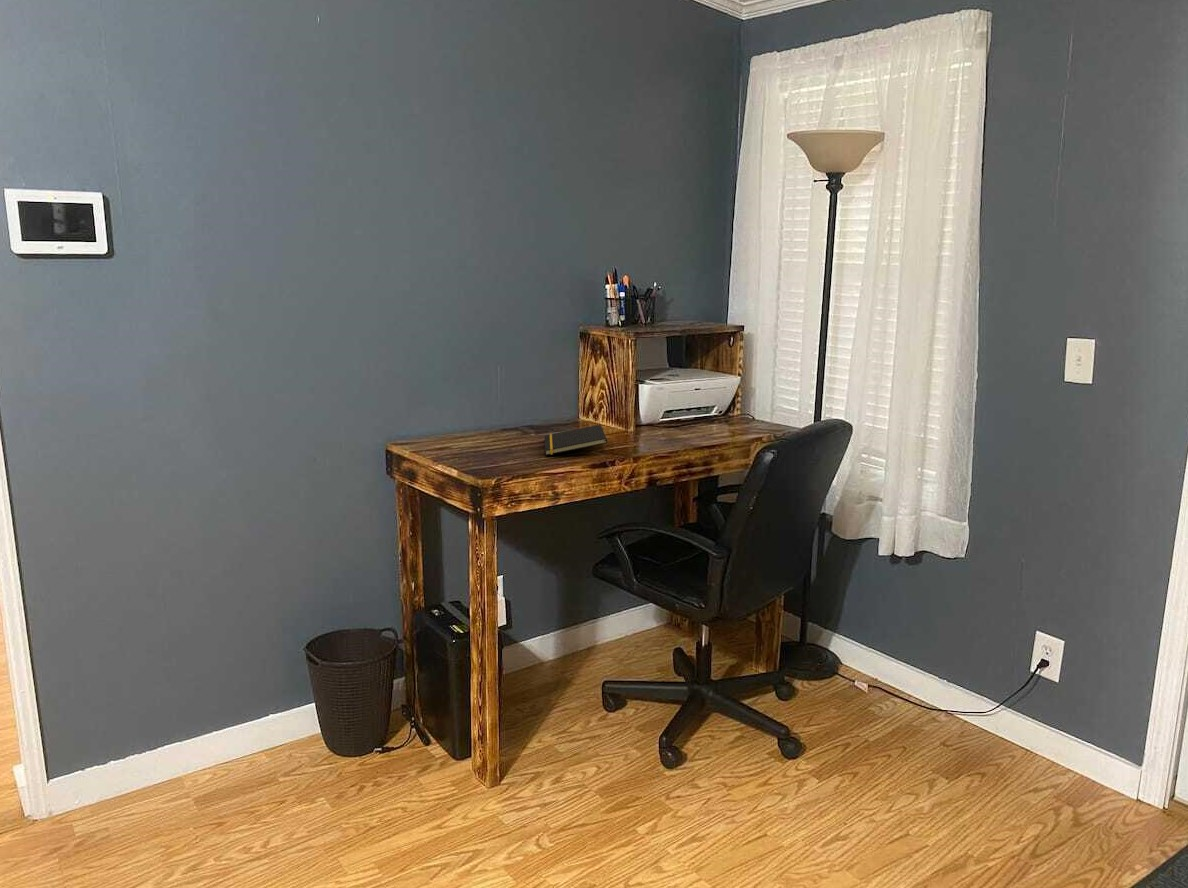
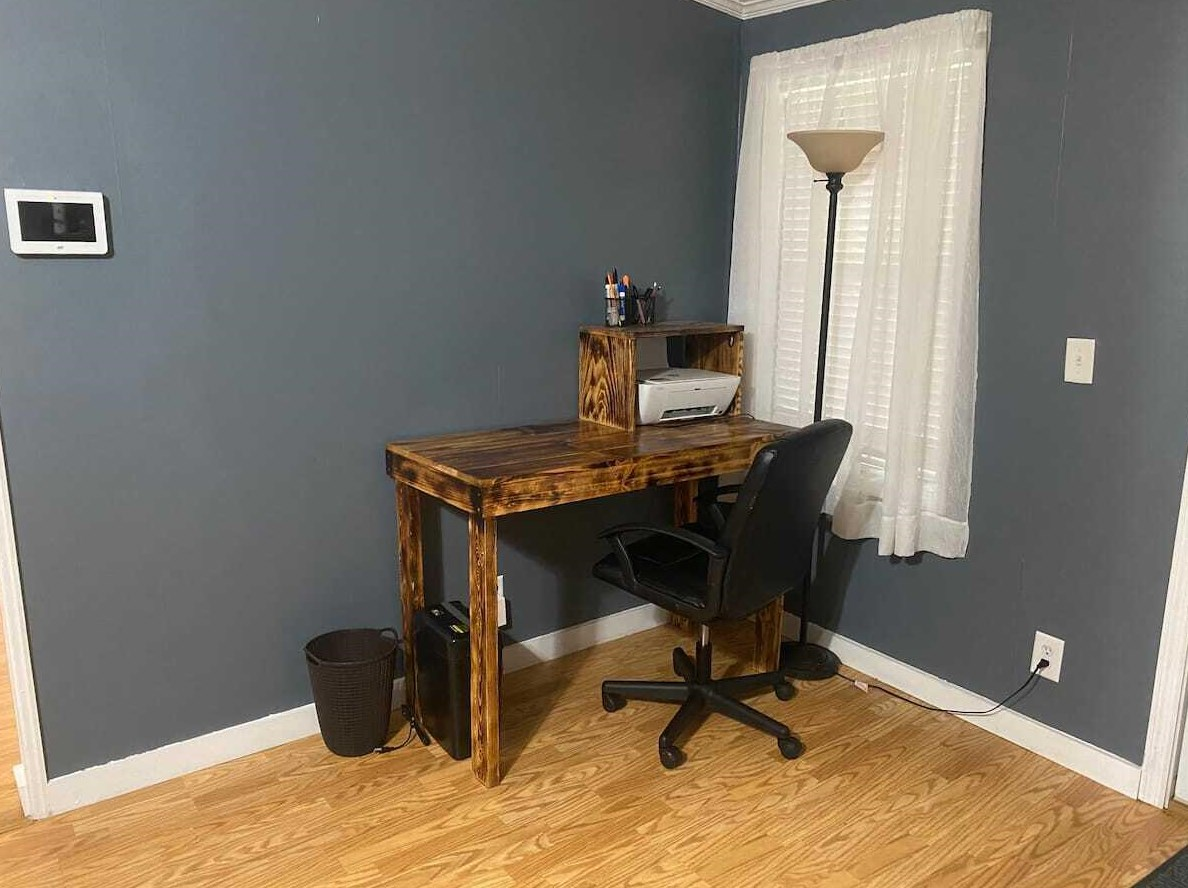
- notepad [544,424,608,456]
